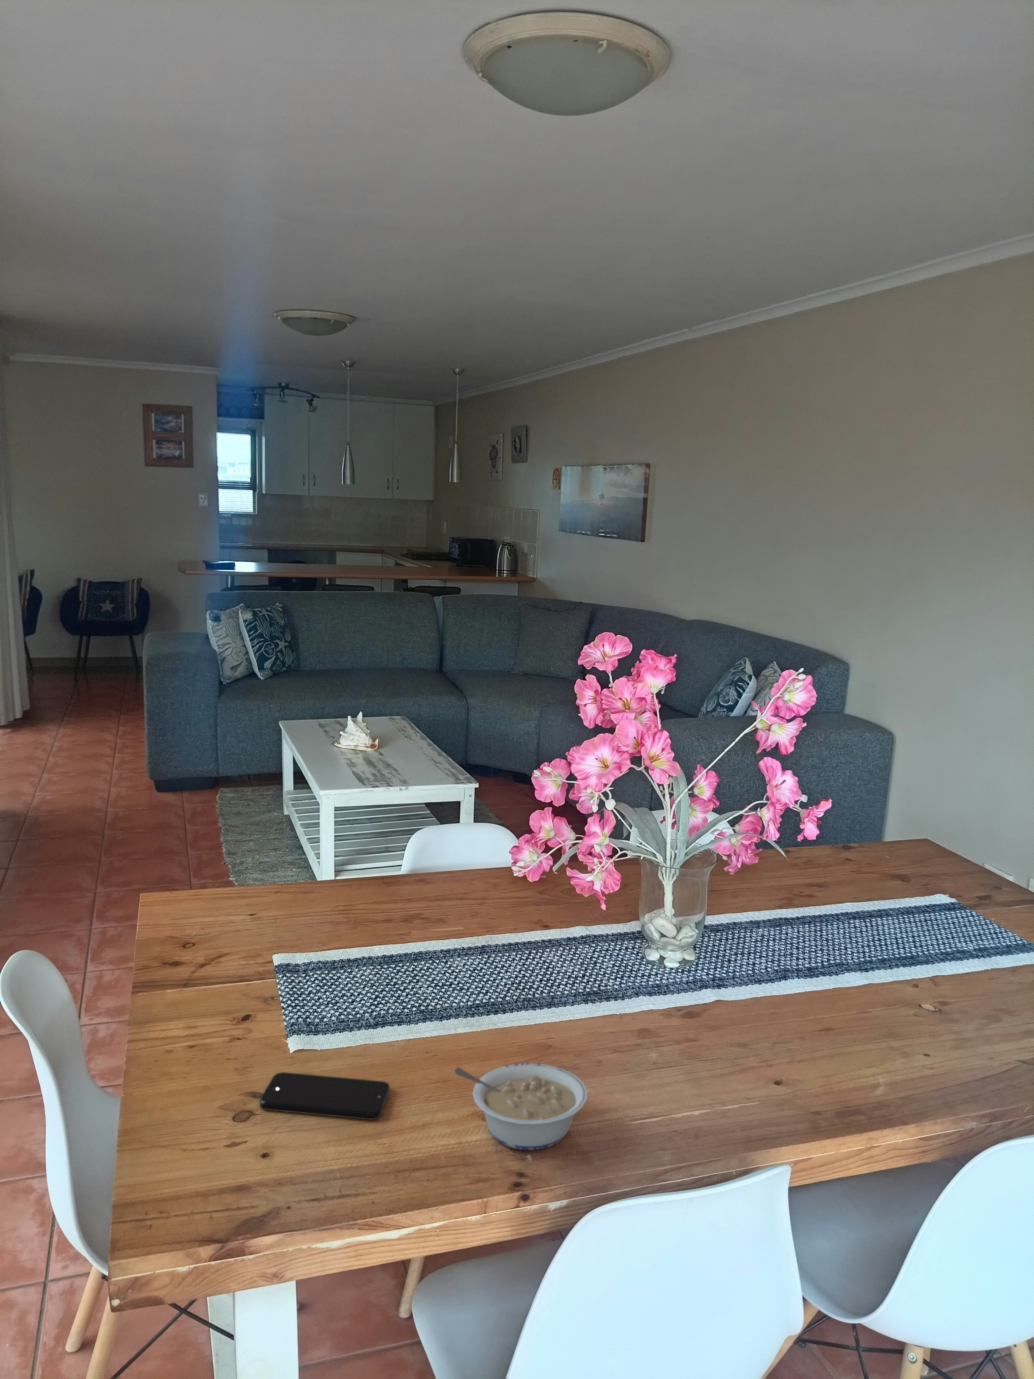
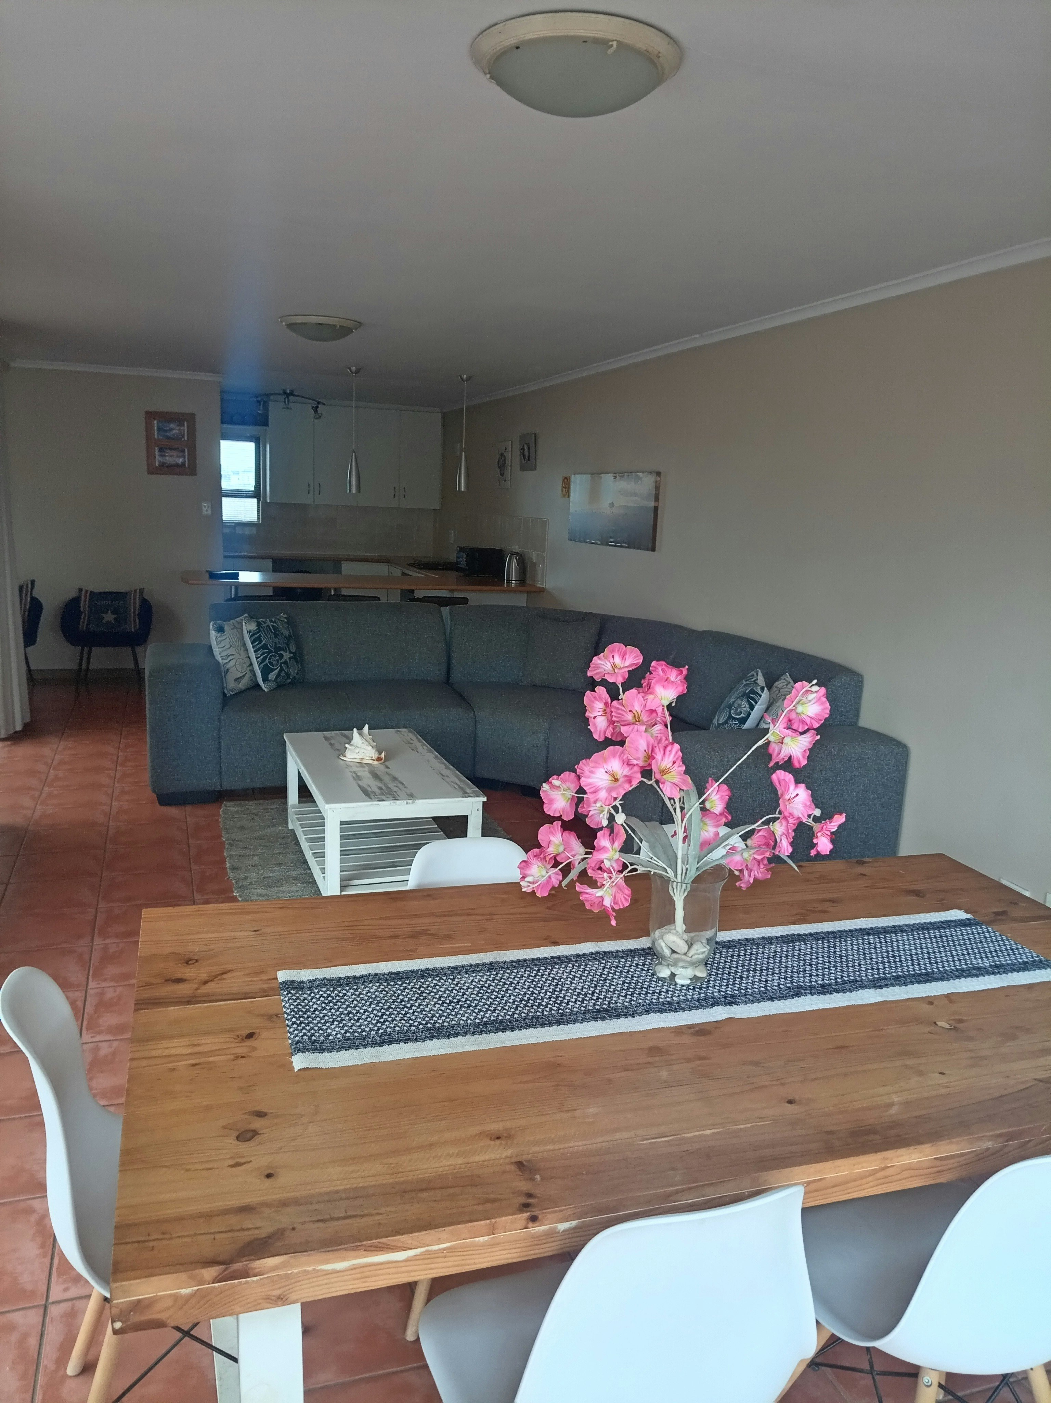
- legume [454,1063,588,1150]
- smartphone [260,1072,390,1121]
